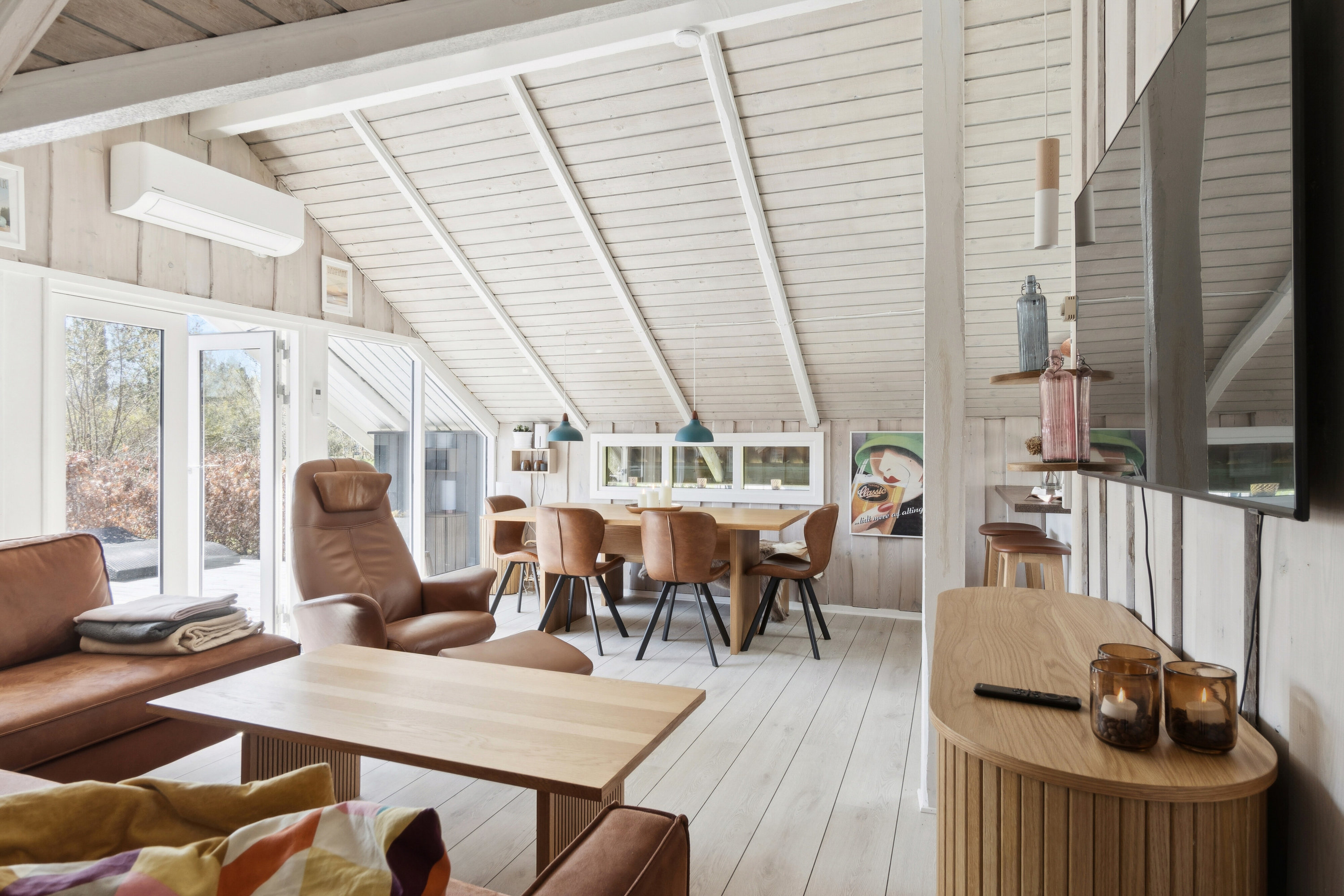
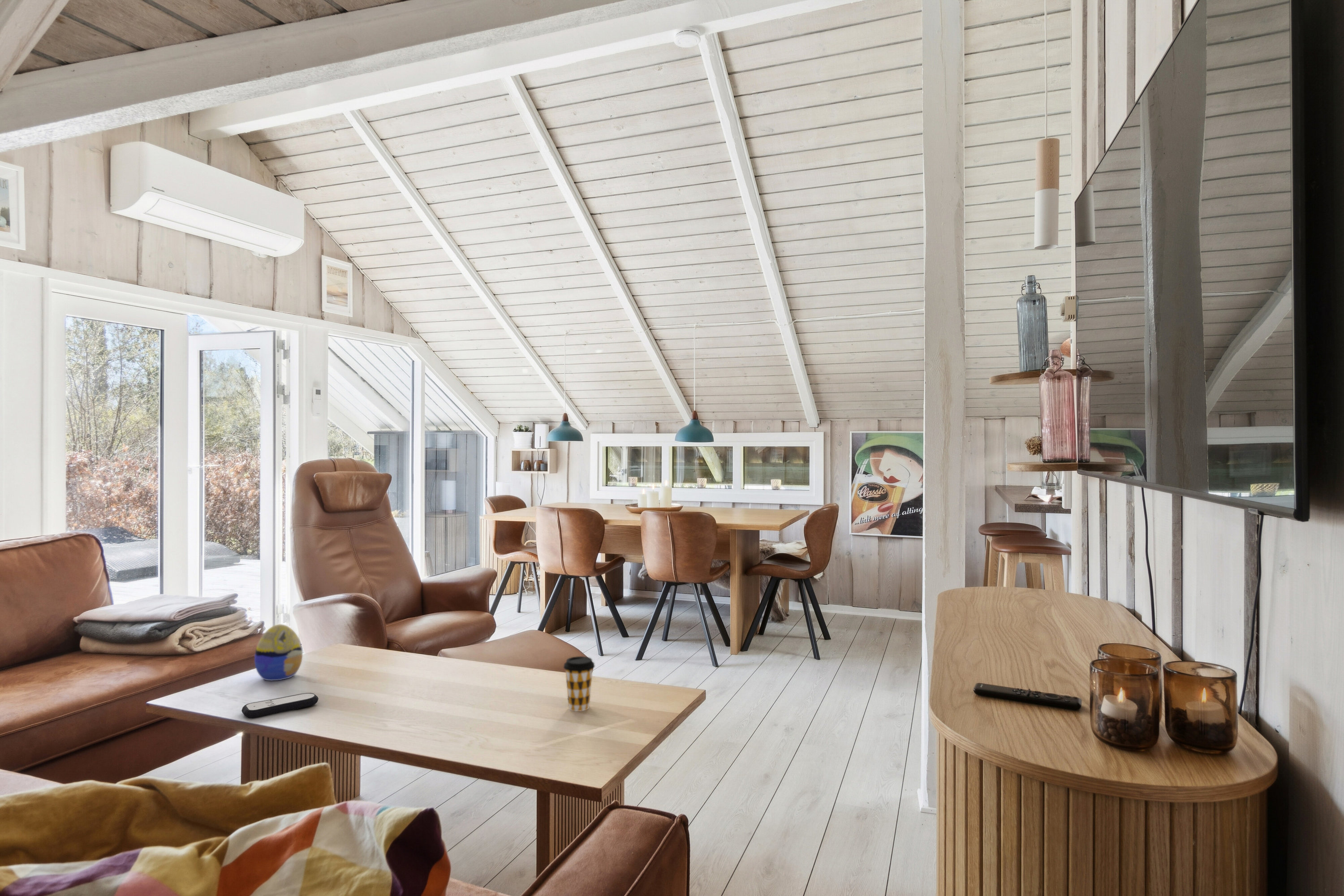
+ coffee cup [563,656,595,712]
+ remote control [241,693,319,719]
+ decorative egg [254,624,303,681]
